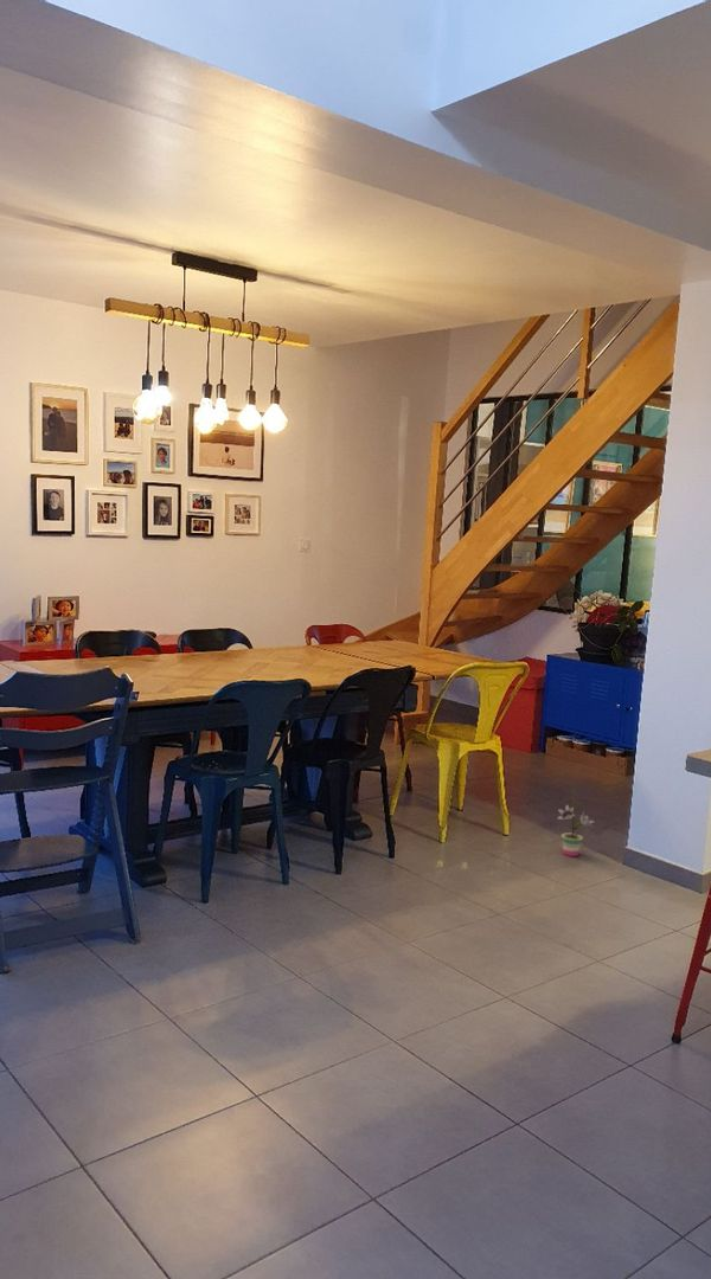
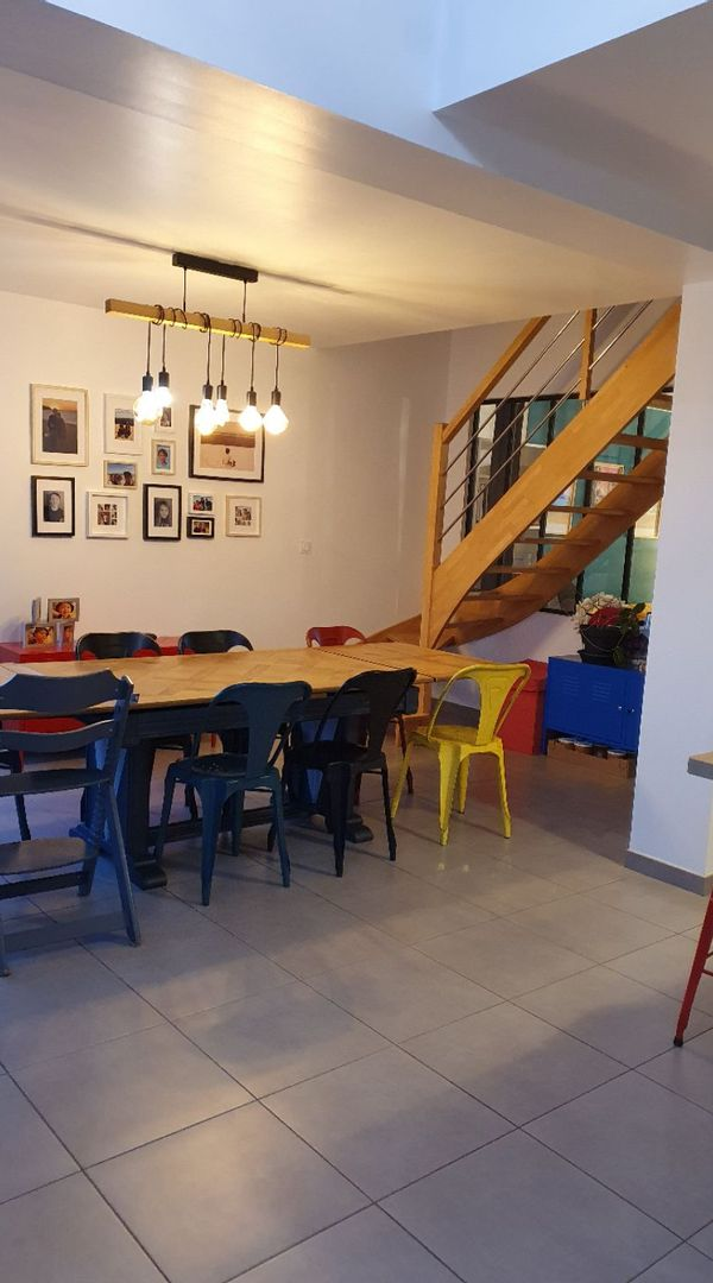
- potted plant [557,788,595,857]
